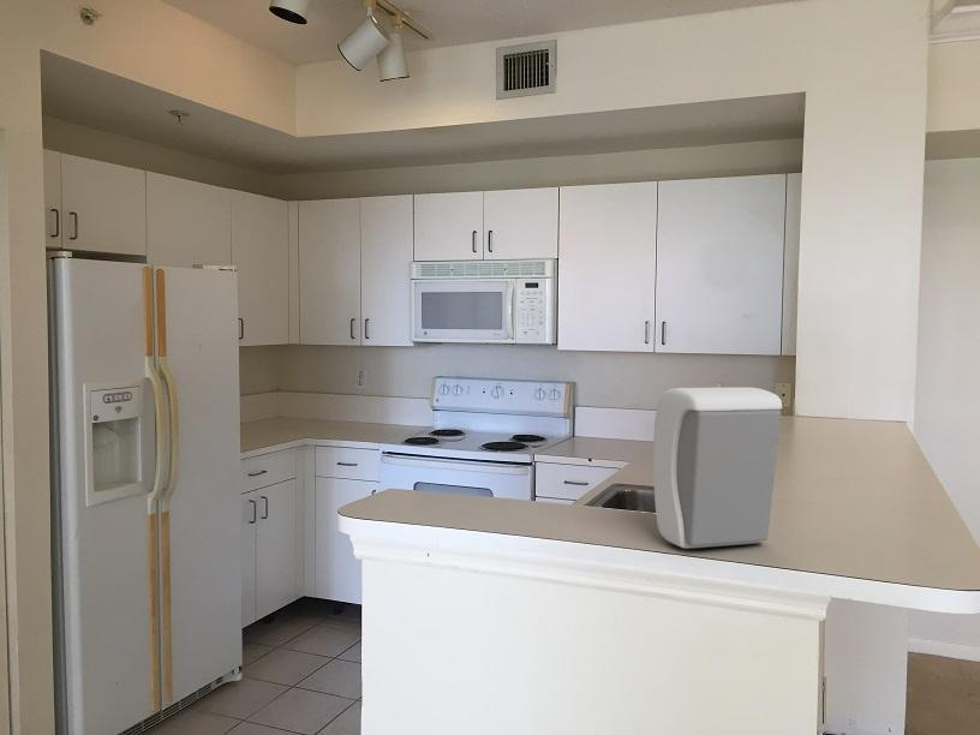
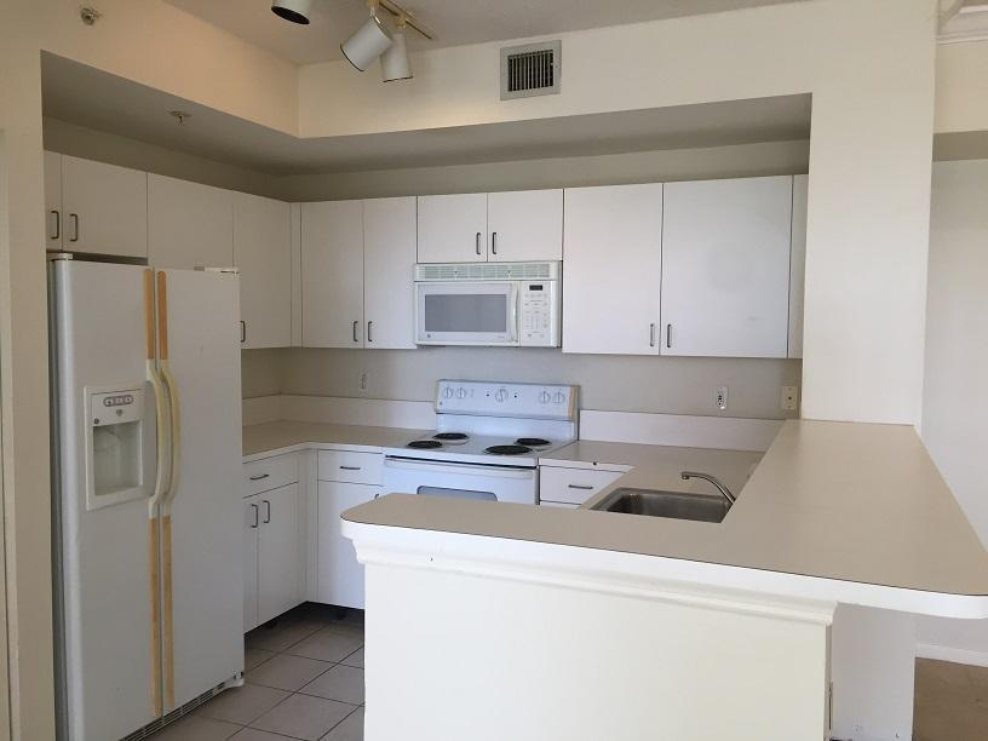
- soap dispenser [652,386,783,550]
